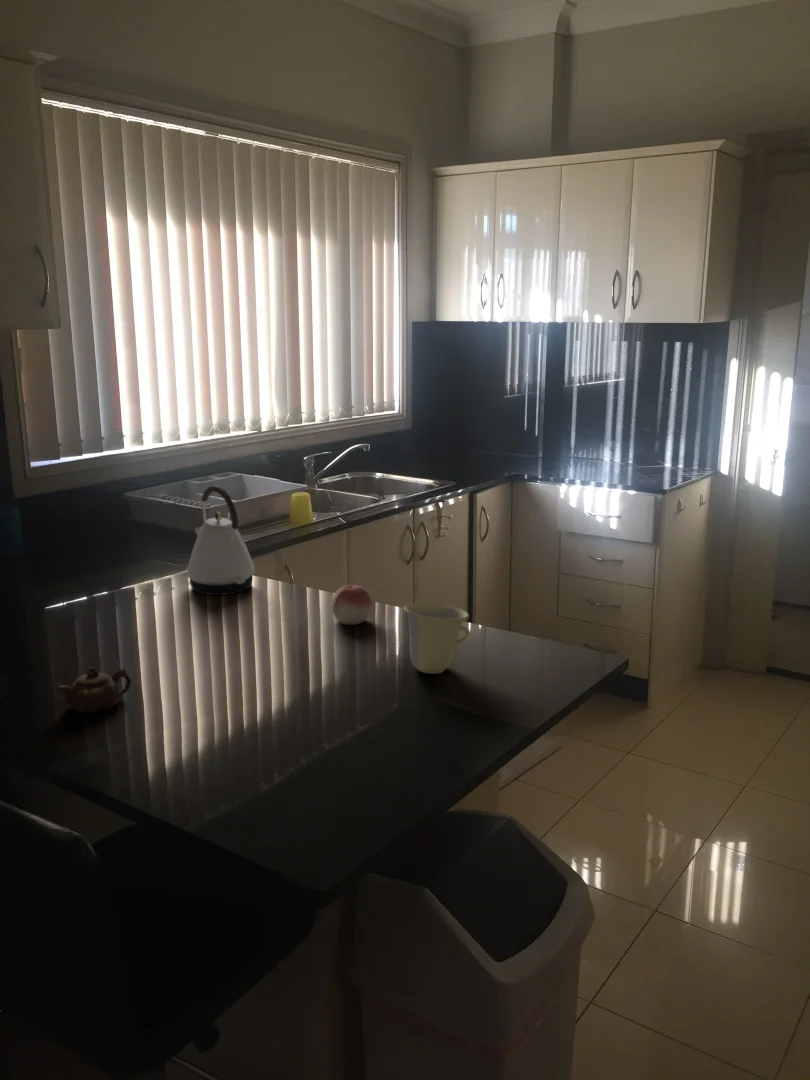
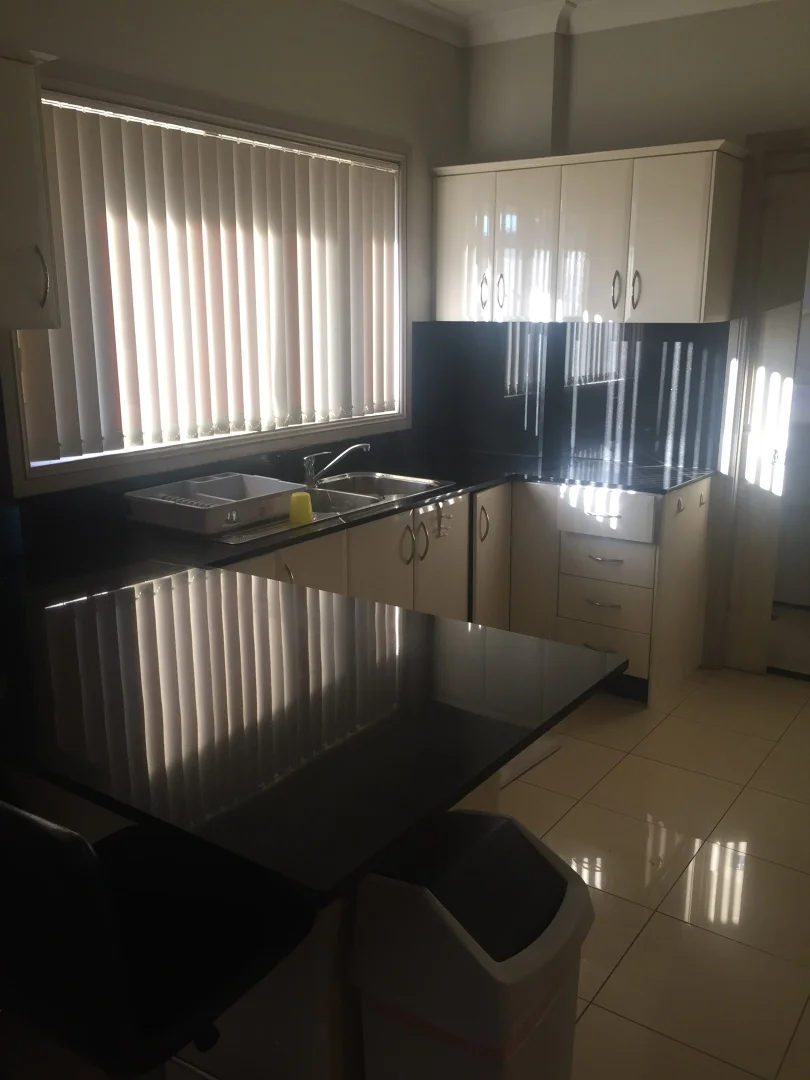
- fruit [331,584,373,626]
- kettle [186,485,256,596]
- cup [402,601,470,675]
- teapot [56,666,132,715]
